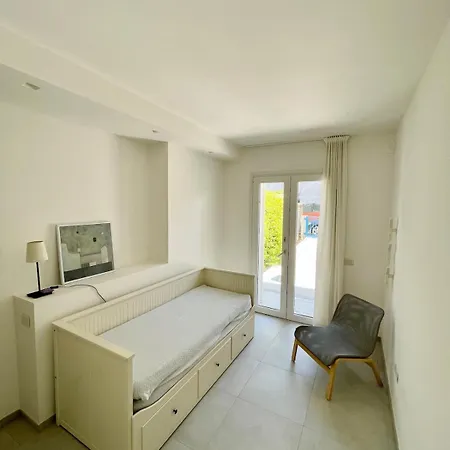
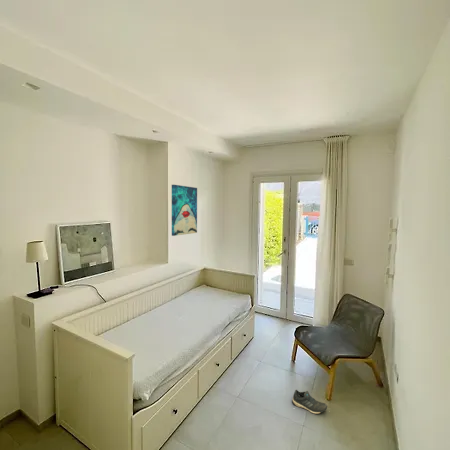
+ wall art [171,184,198,237]
+ shoe [291,389,328,415]
